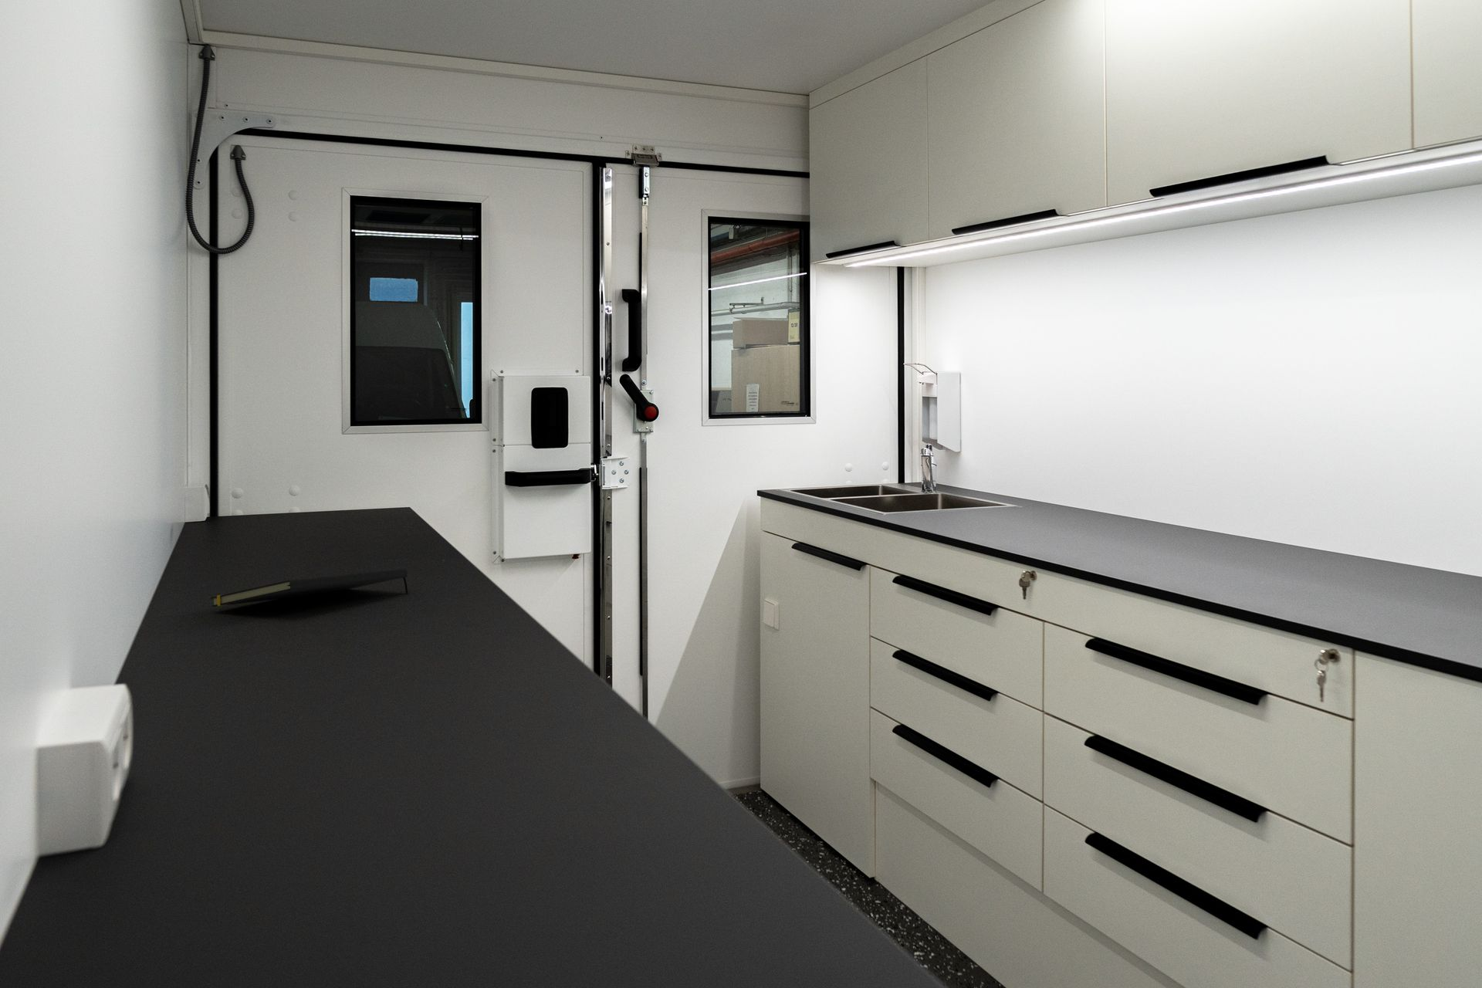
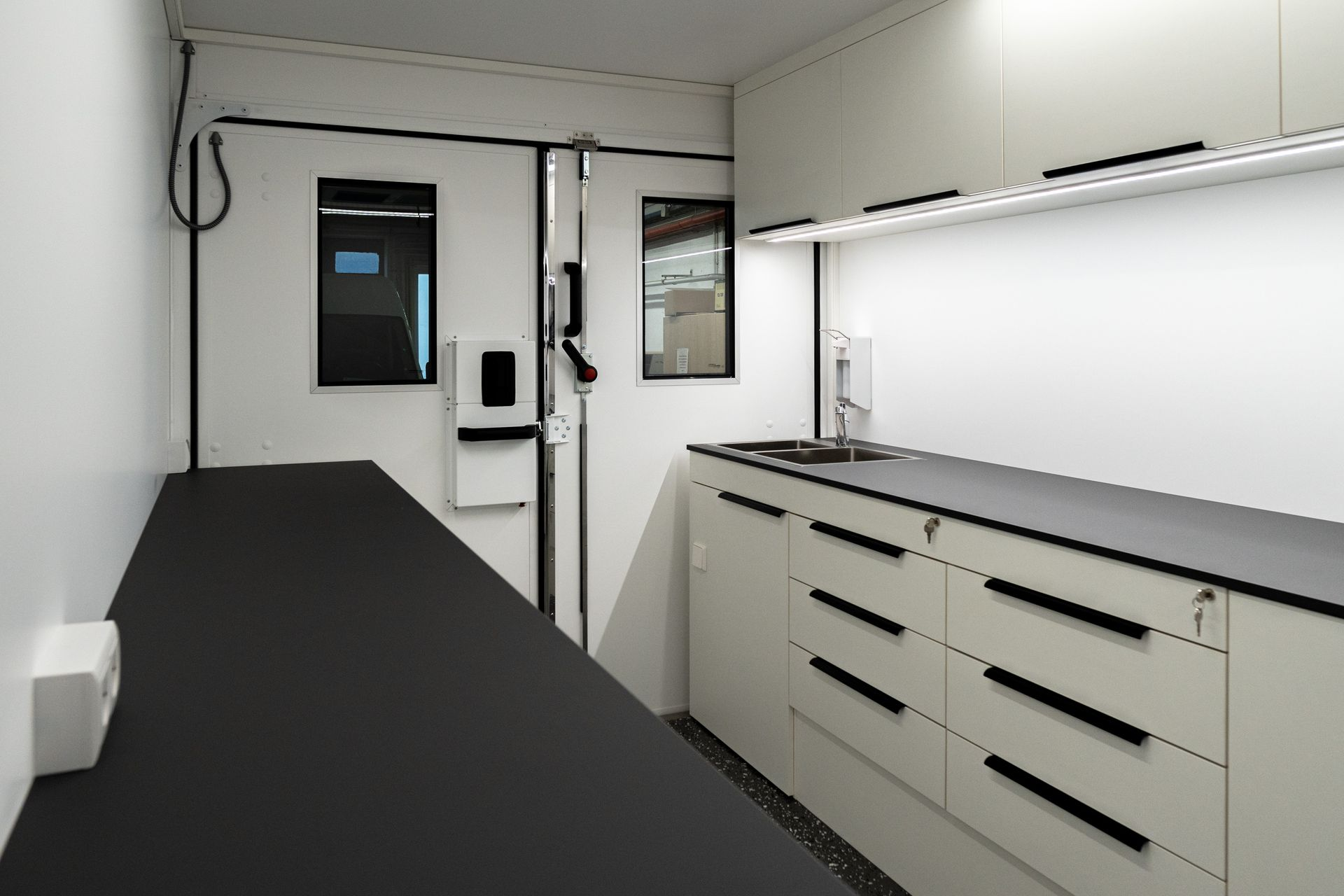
- notepad [210,568,408,608]
